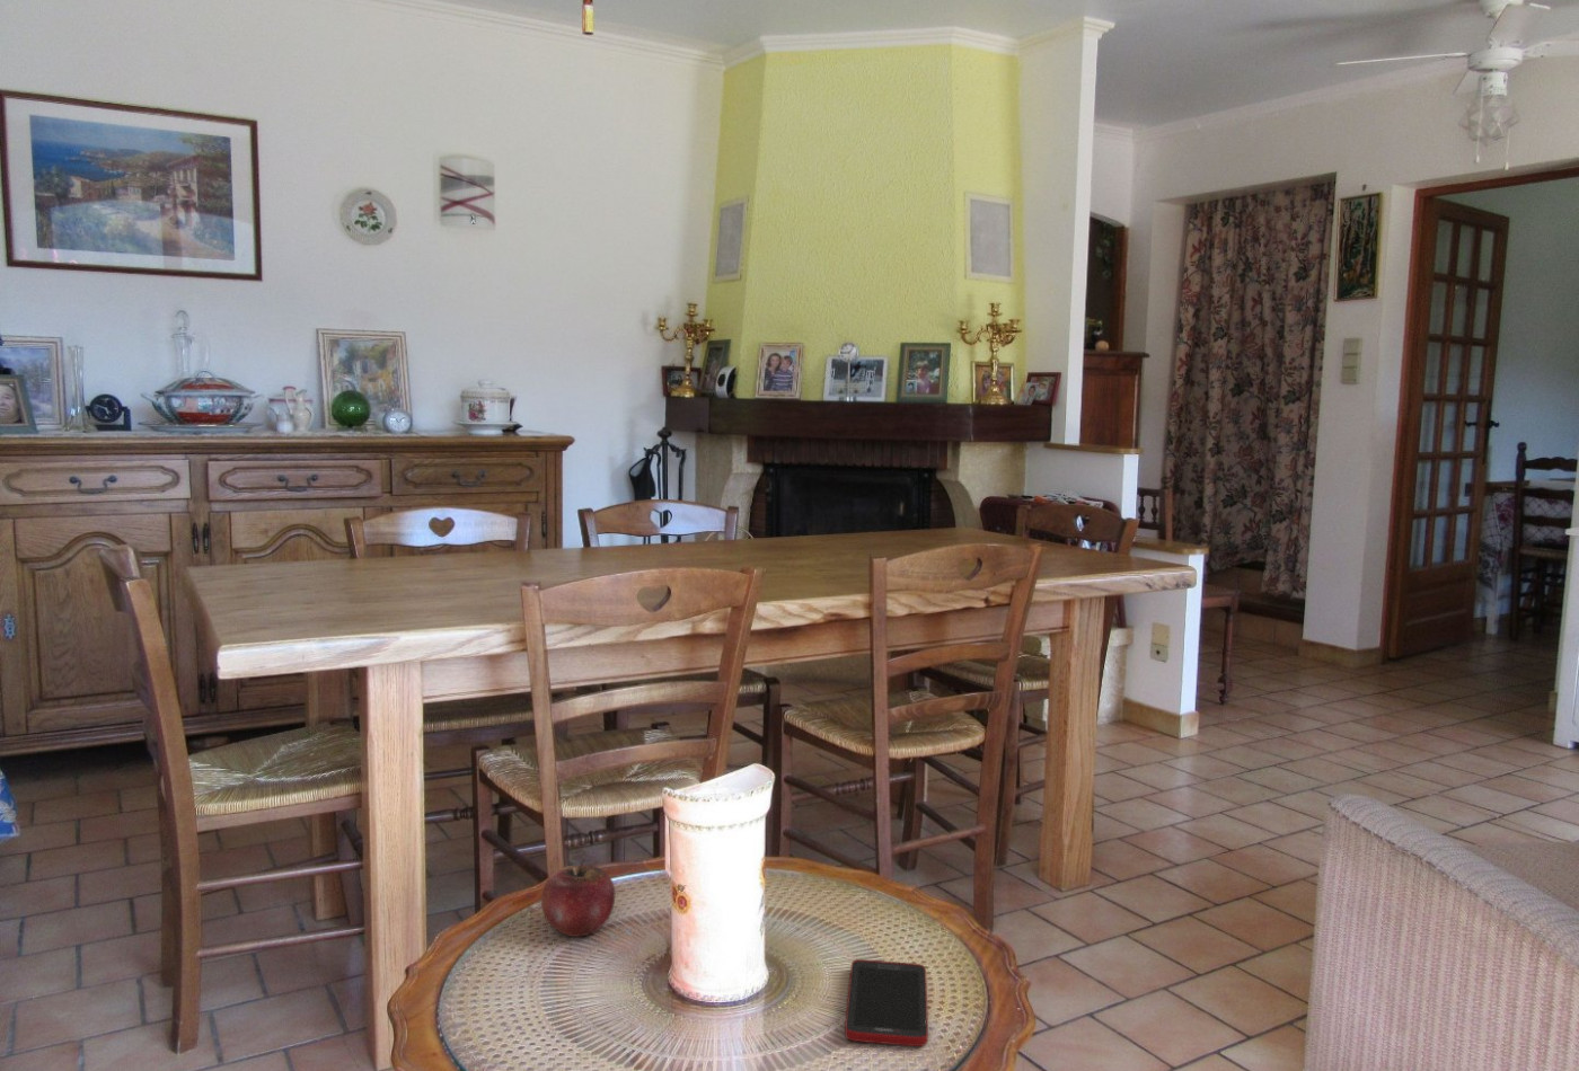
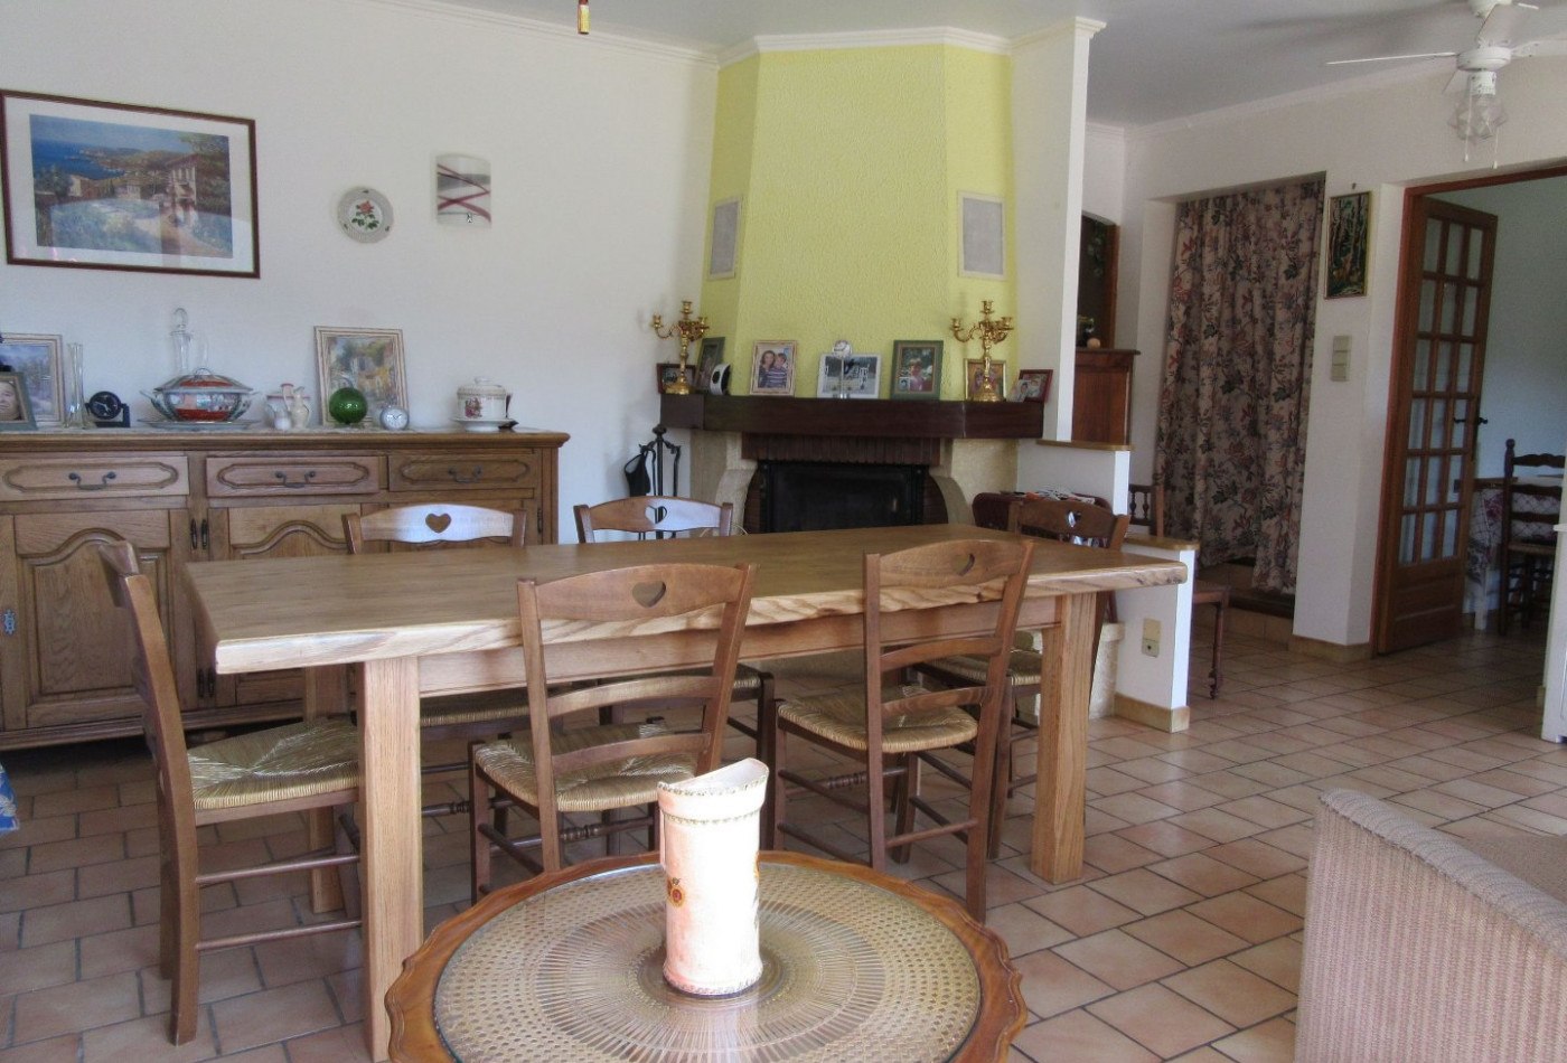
- apple [540,858,616,938]
- cell phone [844,959,930,1047]
